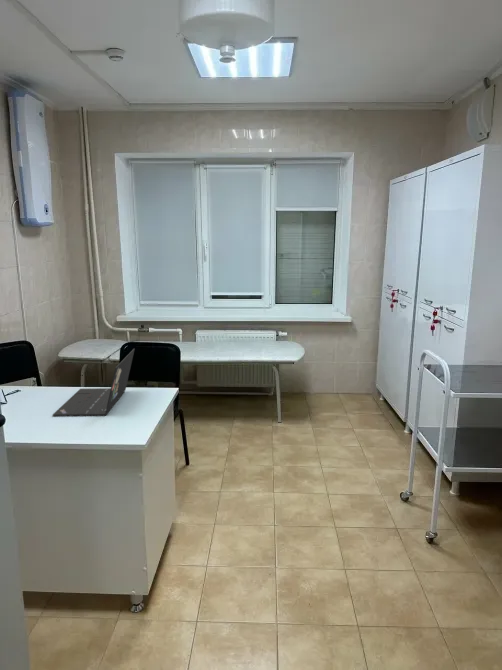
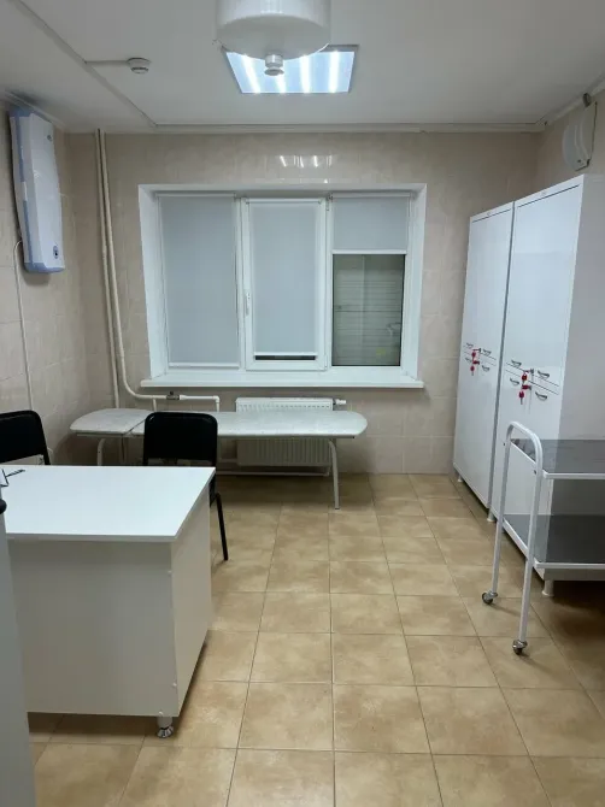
- laptop [52,347,136,418]
